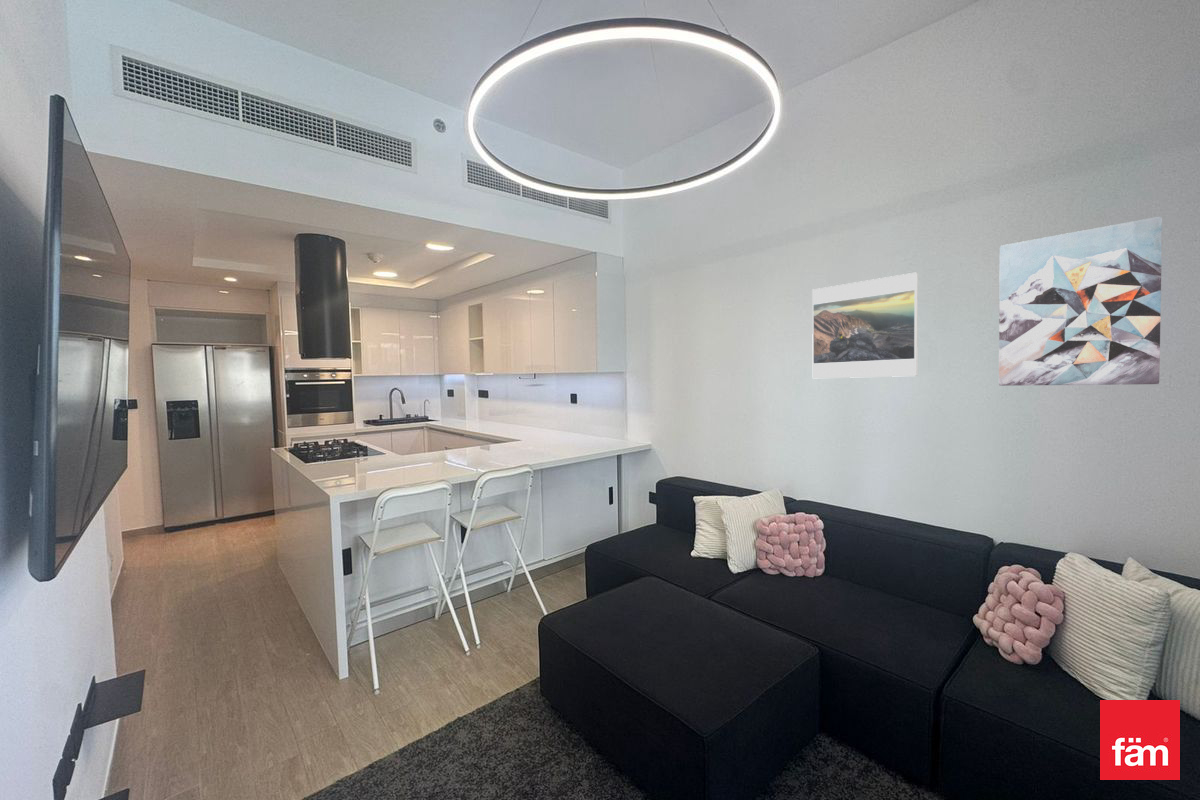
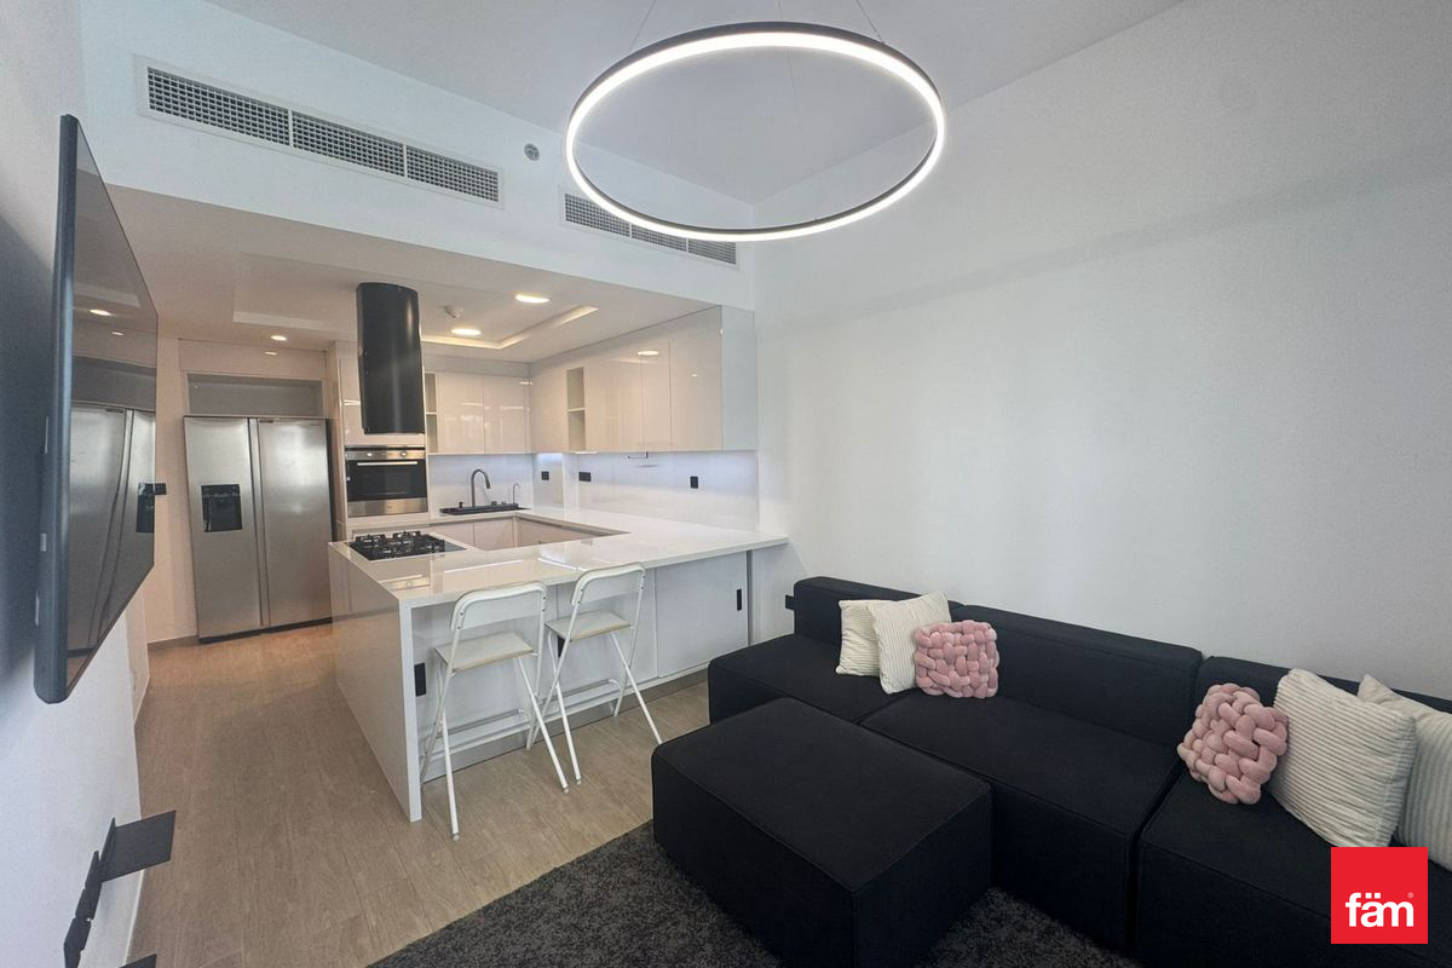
- wall art [998,216,1163,387]
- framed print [811,272,919,379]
